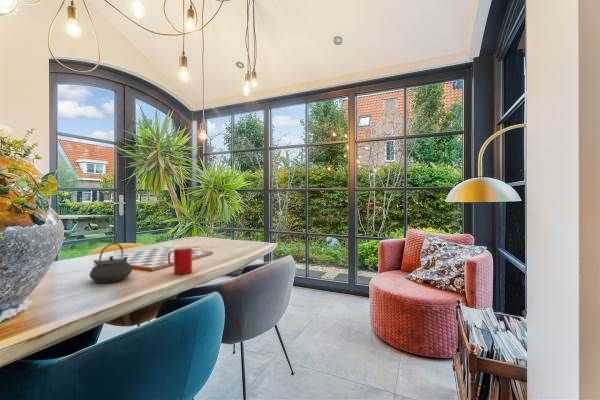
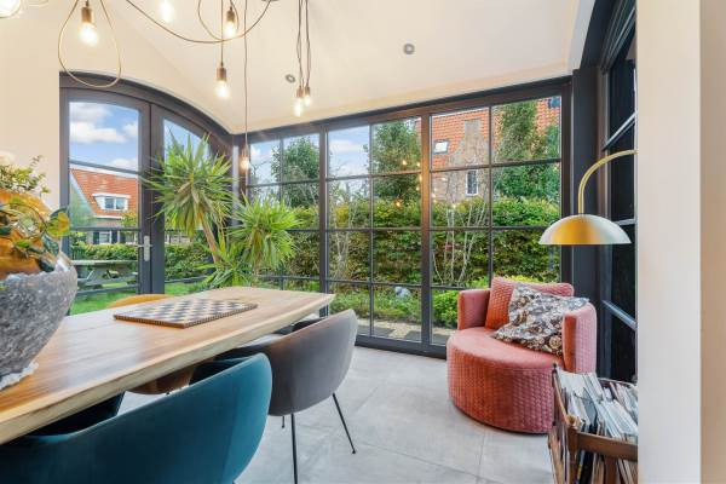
- cup [167,245,193,275]
- teapot [88,242,133,284]
